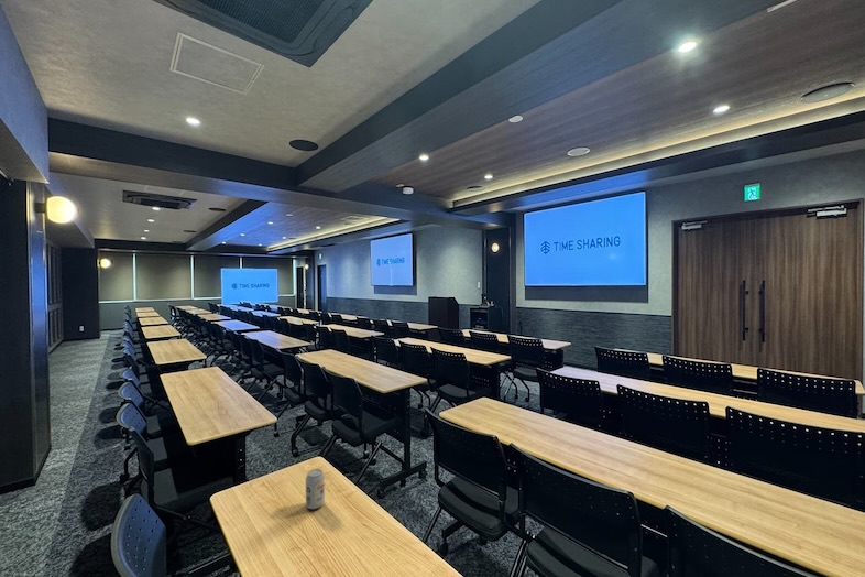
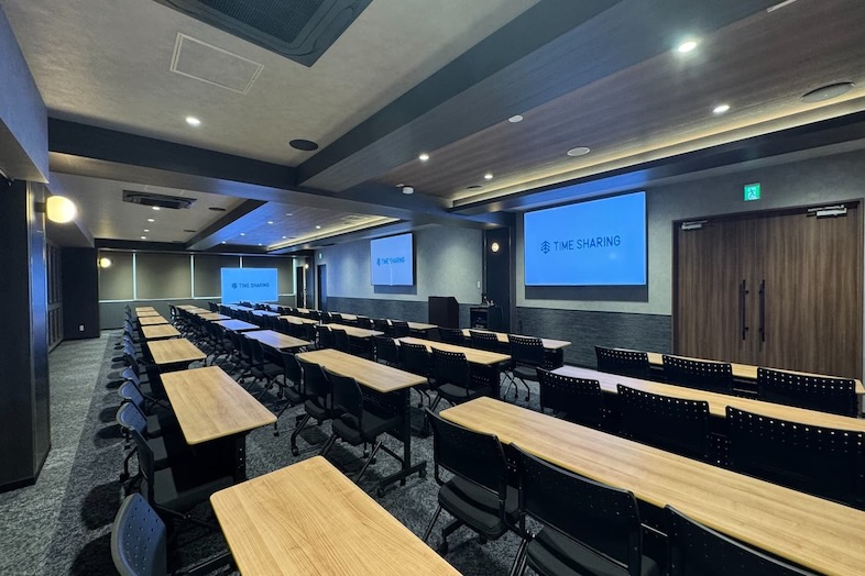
- beverage can [305,468,326,511]
